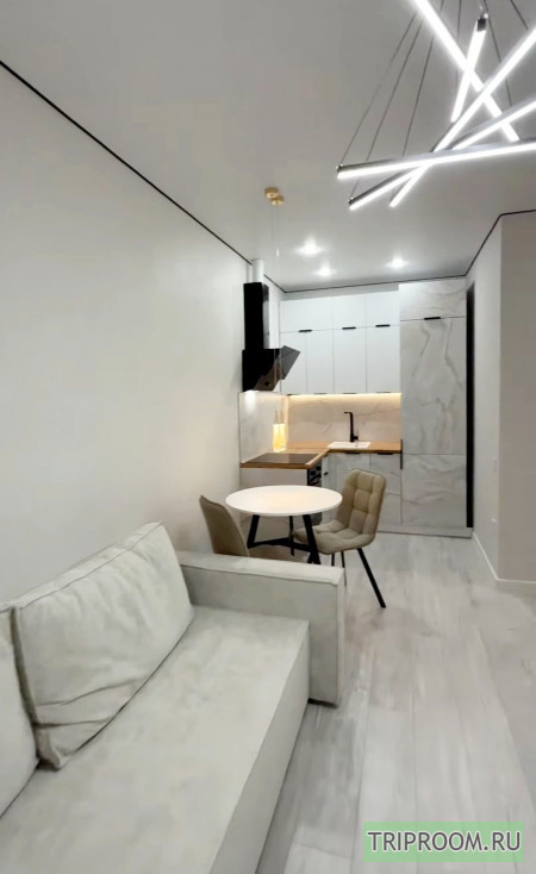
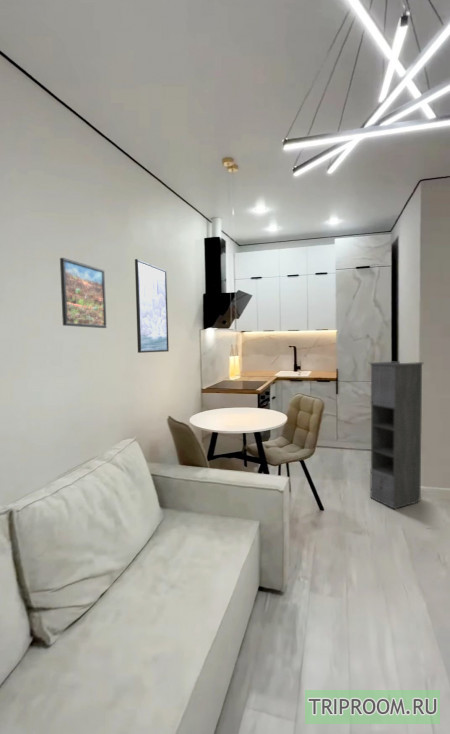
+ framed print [134,258,170,354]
+ storage cabinet [368,360,425,510]
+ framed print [59,257,107,329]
